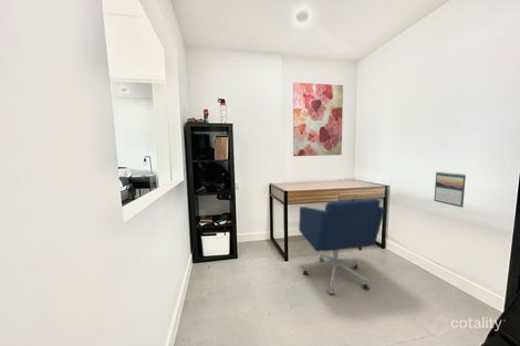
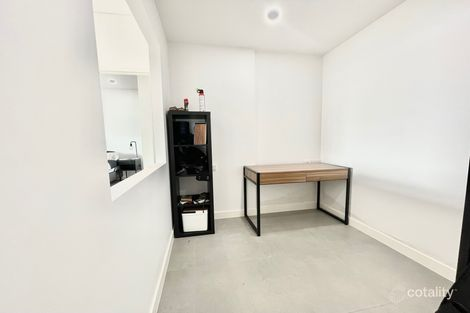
- calendar [433,170,467,209]
- wall art [292,82,344,157]
- office chair [298,198,386,295]
